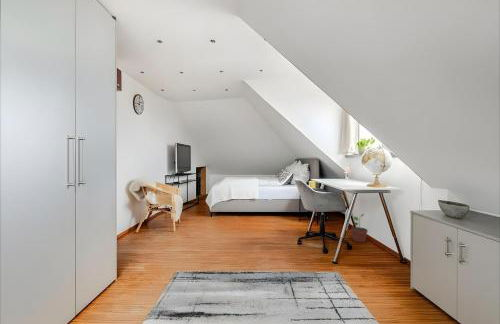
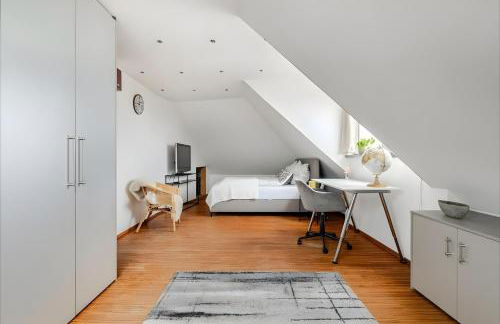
- potted plant [350,213,368,243]
